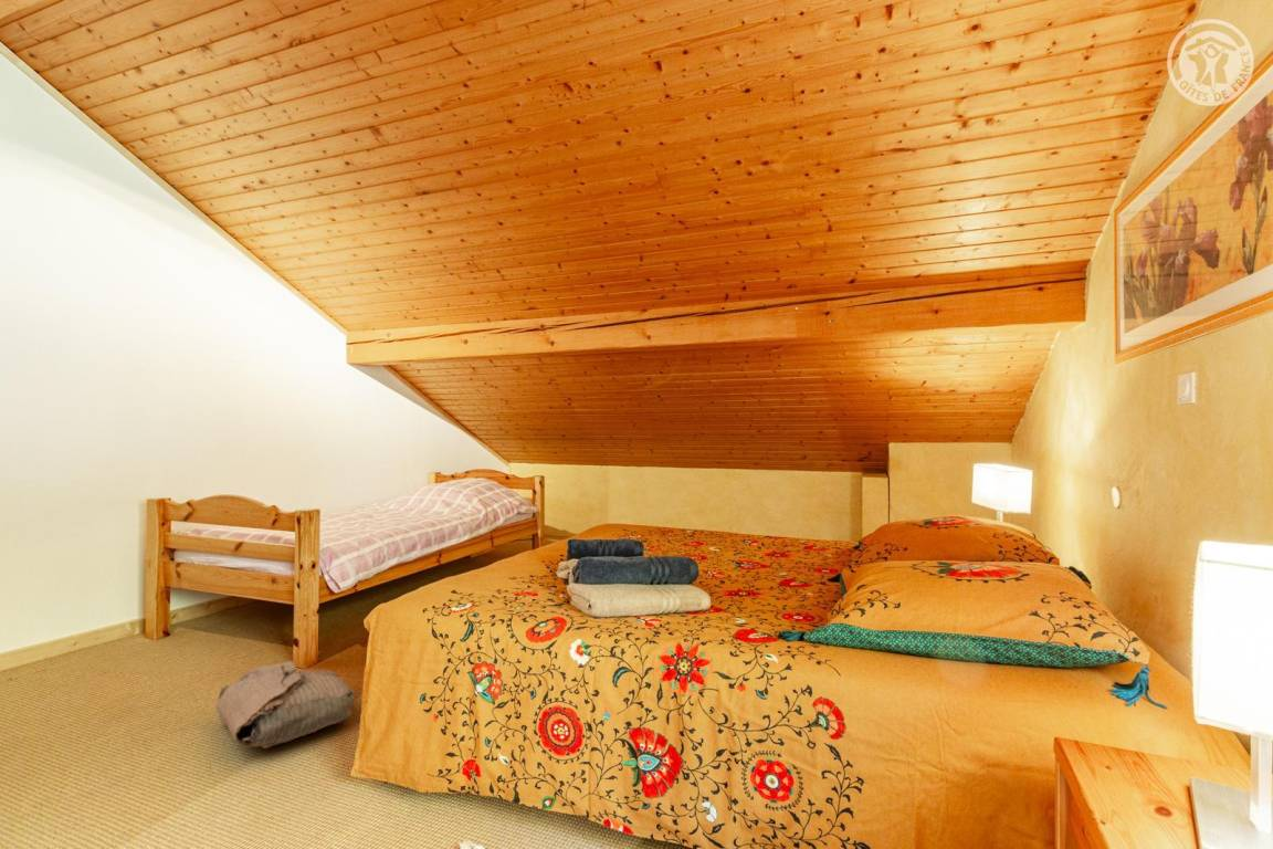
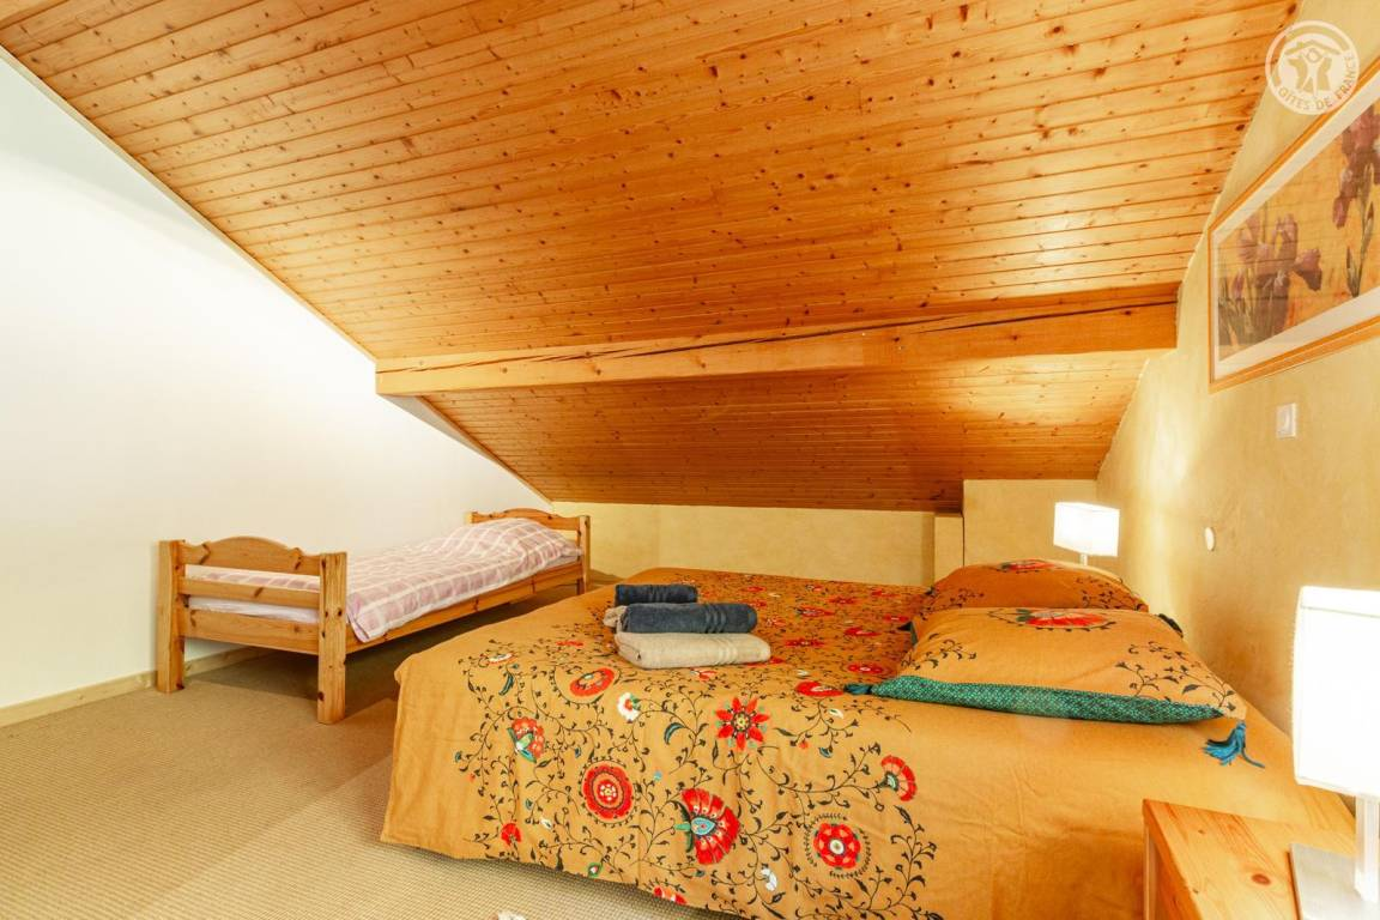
- bag [214,660,357,750]
